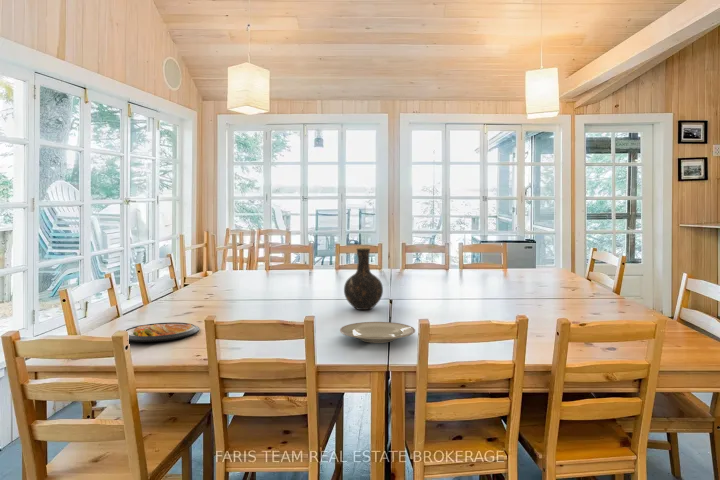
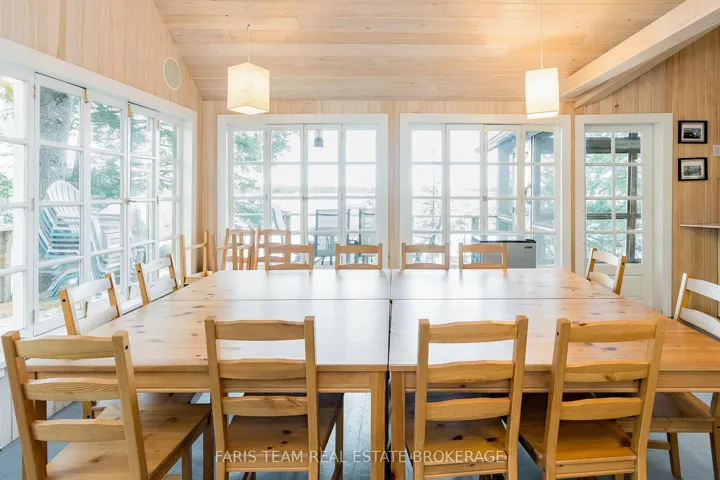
- dish [125,321,200,343]
- plate [339,321,416,344]
- vase [343,247,384,311]
